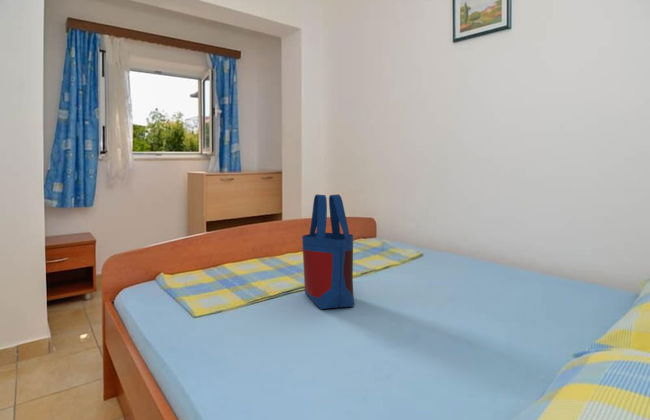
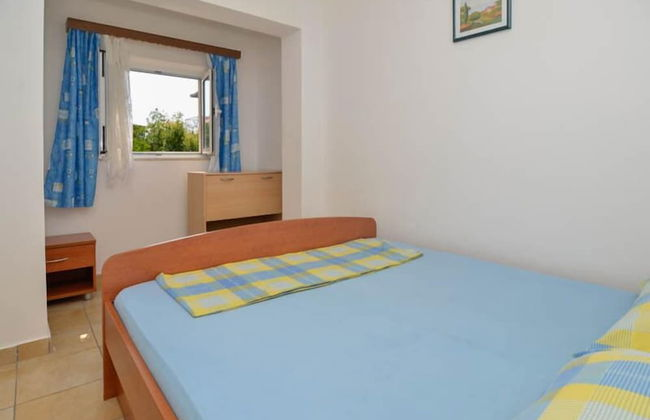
- tote bag [301,193,355,310]
